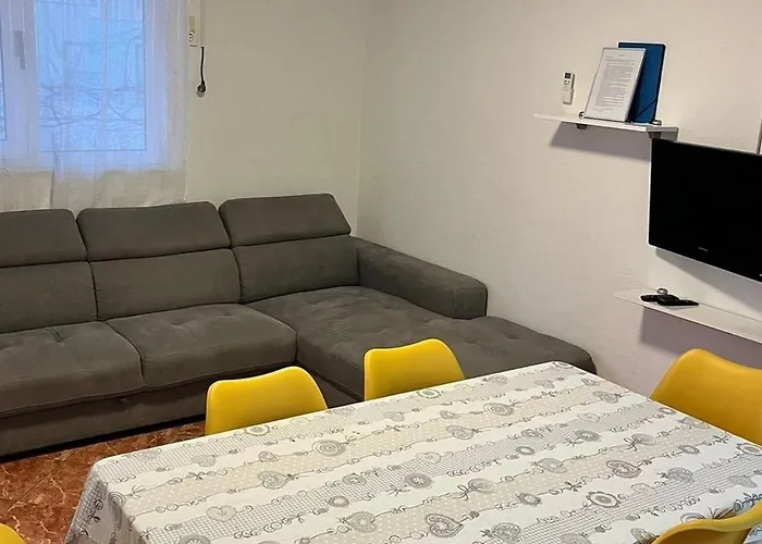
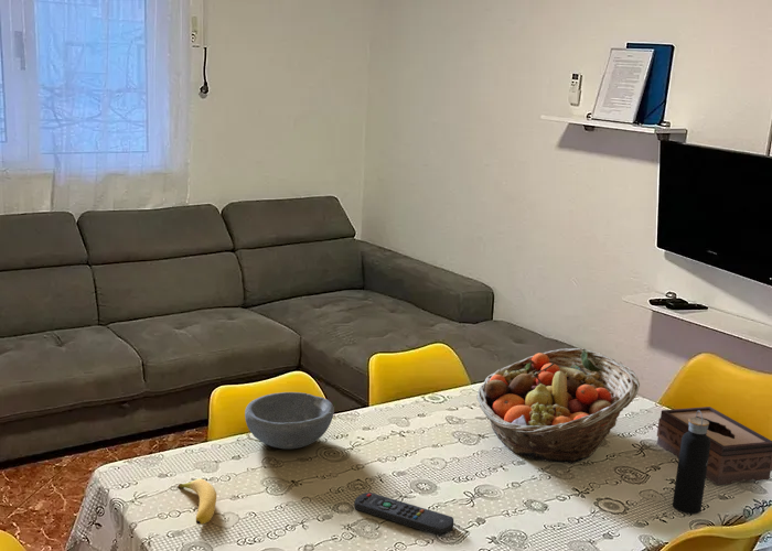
+ bowl [244,391,335,450]
+ water bottle [672,411,710,515]
+ remote control [354,491,455,537]
+ banana [176,477,217,526]
+ fruit basket [475,347,641,465]
+ tissue box [656,406,772,486]
